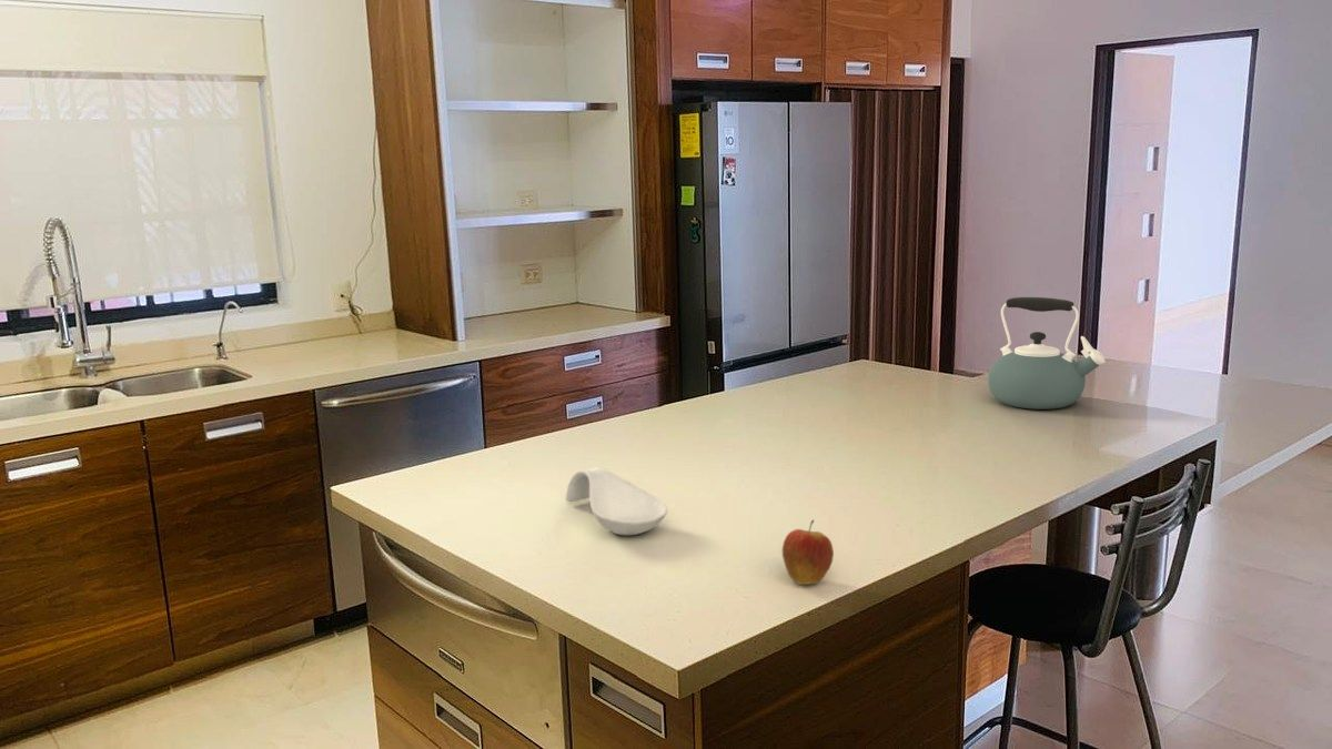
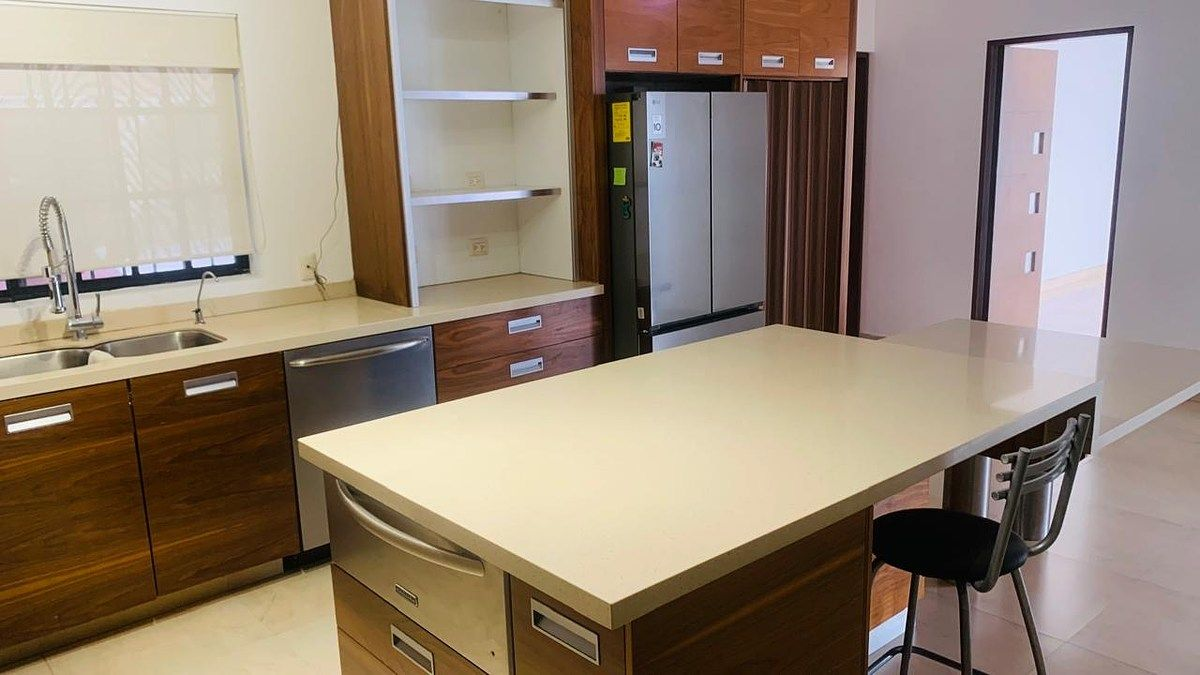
- fruit [781,518,835,586]
- spoon rest [565,466,668,536]
- kettle [987,296,1107,411]
